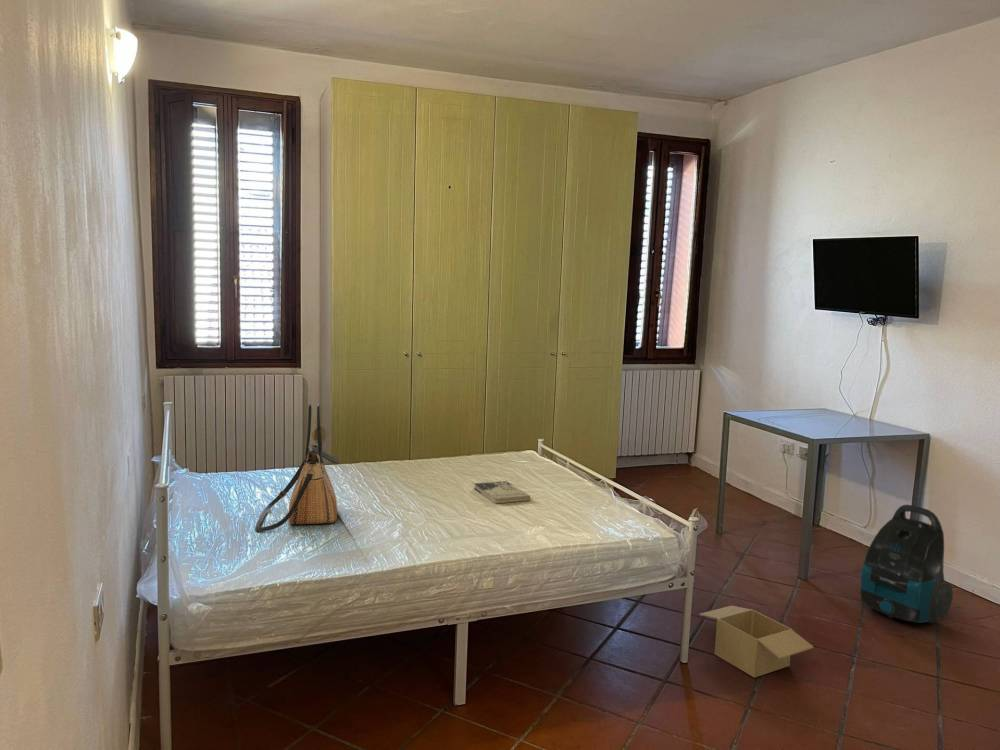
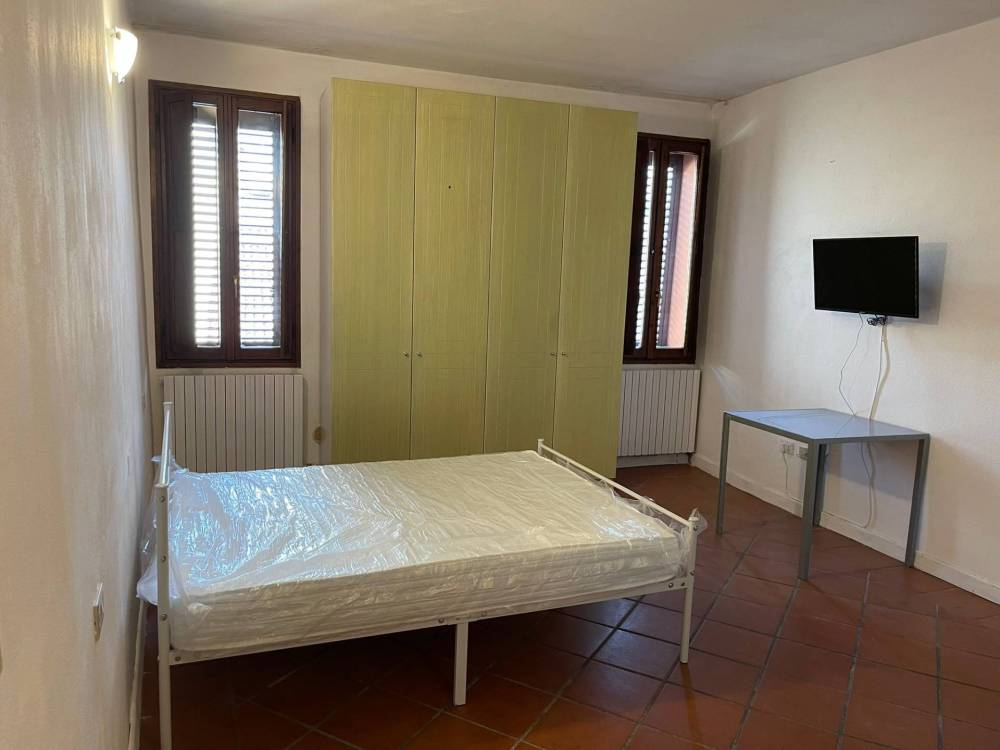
- vacuum cleaner [860,504,954,624]
- tote bag [254,403,340,533]
- book [473,480,531,504]
- cardboard box [698,605,814,678]
